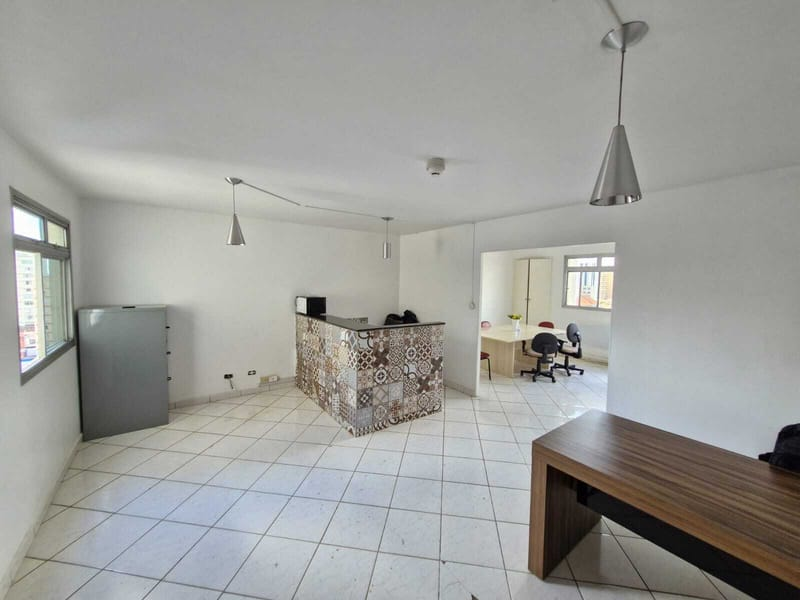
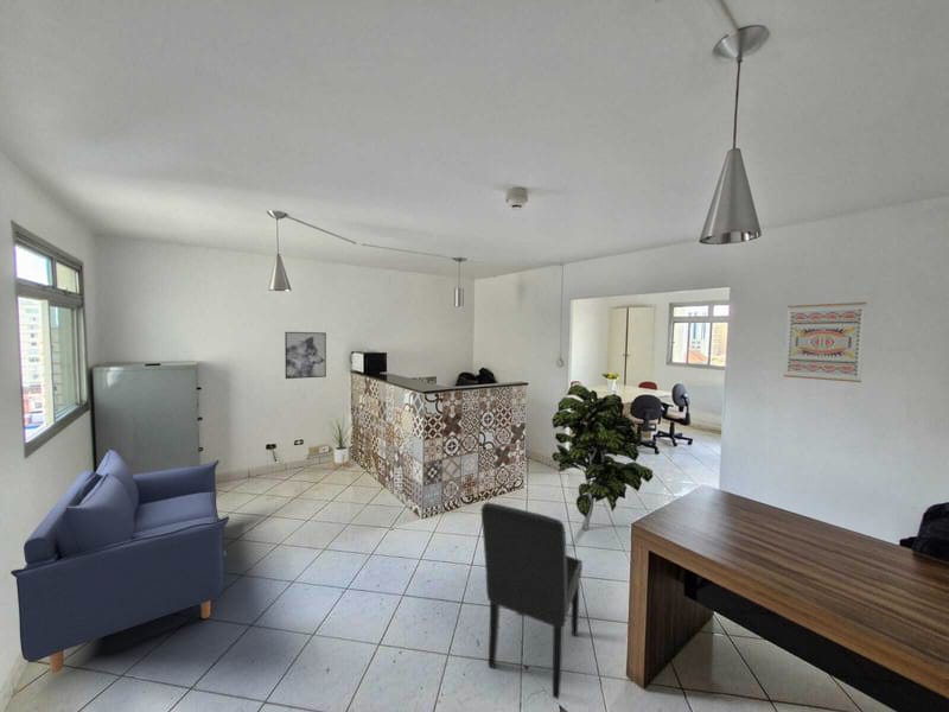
+ sofa [9,447,230,674]
+ indoor plant [550,383,655,532]
+ chair [479,502,584,700]
+ wall art [284,331,327,380]
+ house plant [329,418,354,471]
+ wall art [783,301,867,383]
